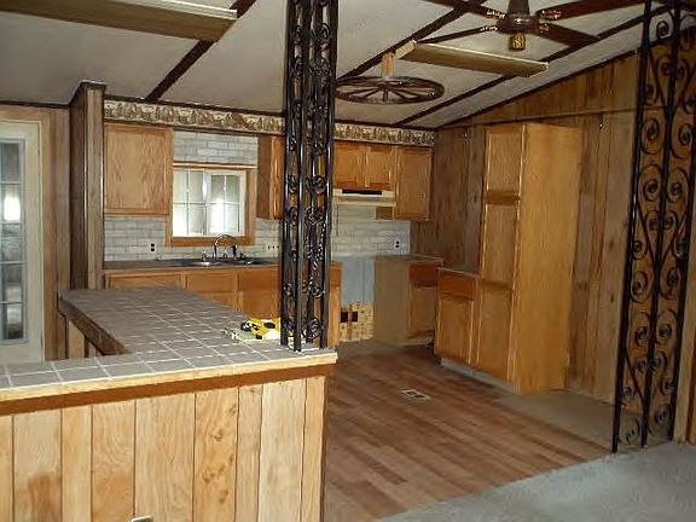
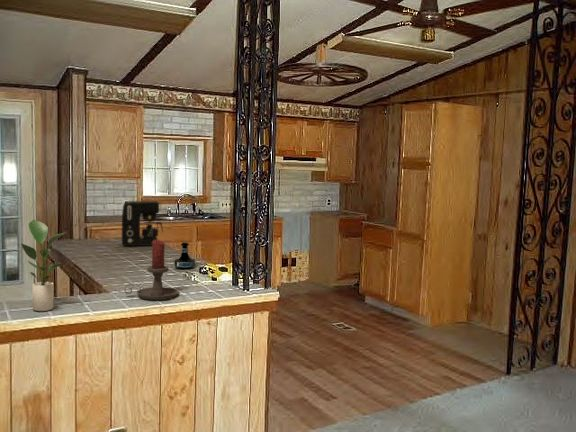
+ tequila bottle [173,241,196,270]
+ potted plant [20,218,67,312]
+ coffee maker [121,200,164,247]
+ candle holder [123,239,179,301]
